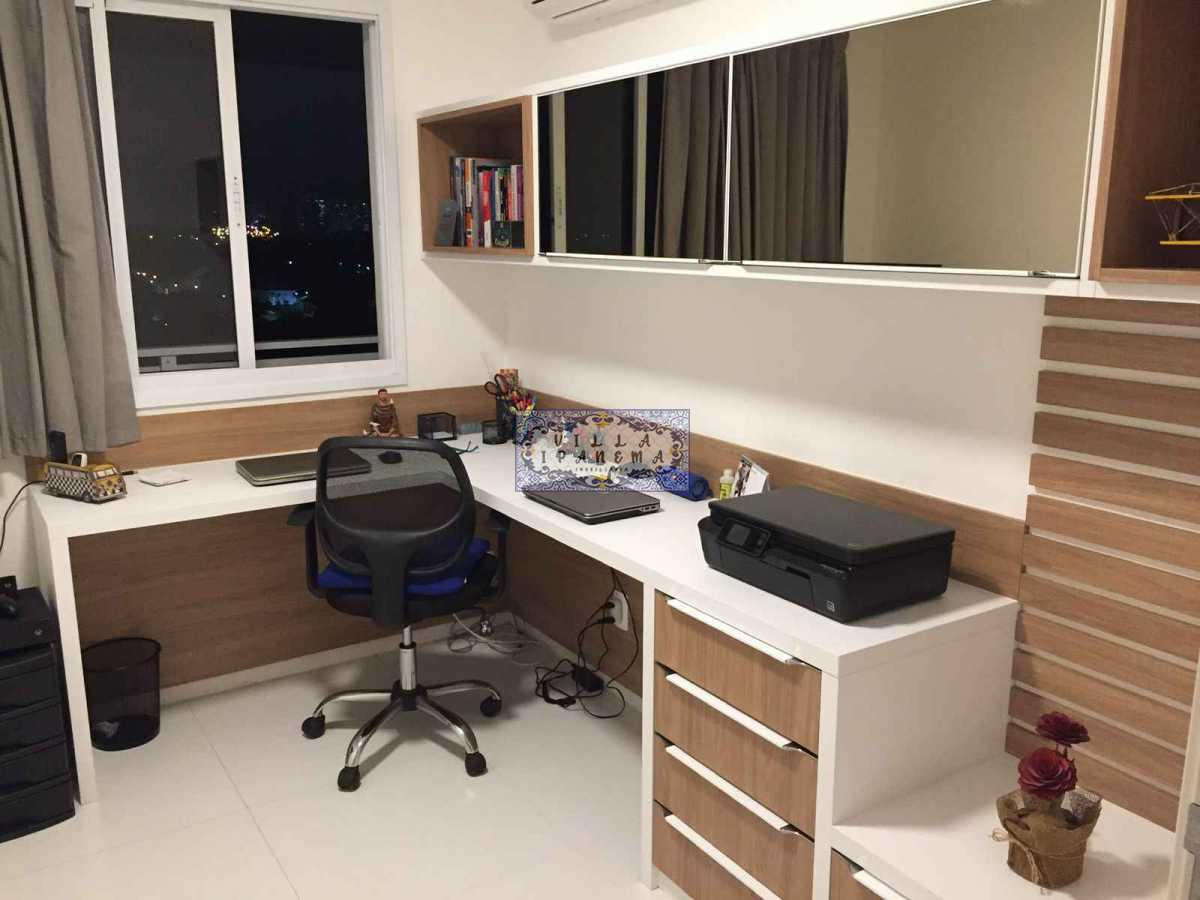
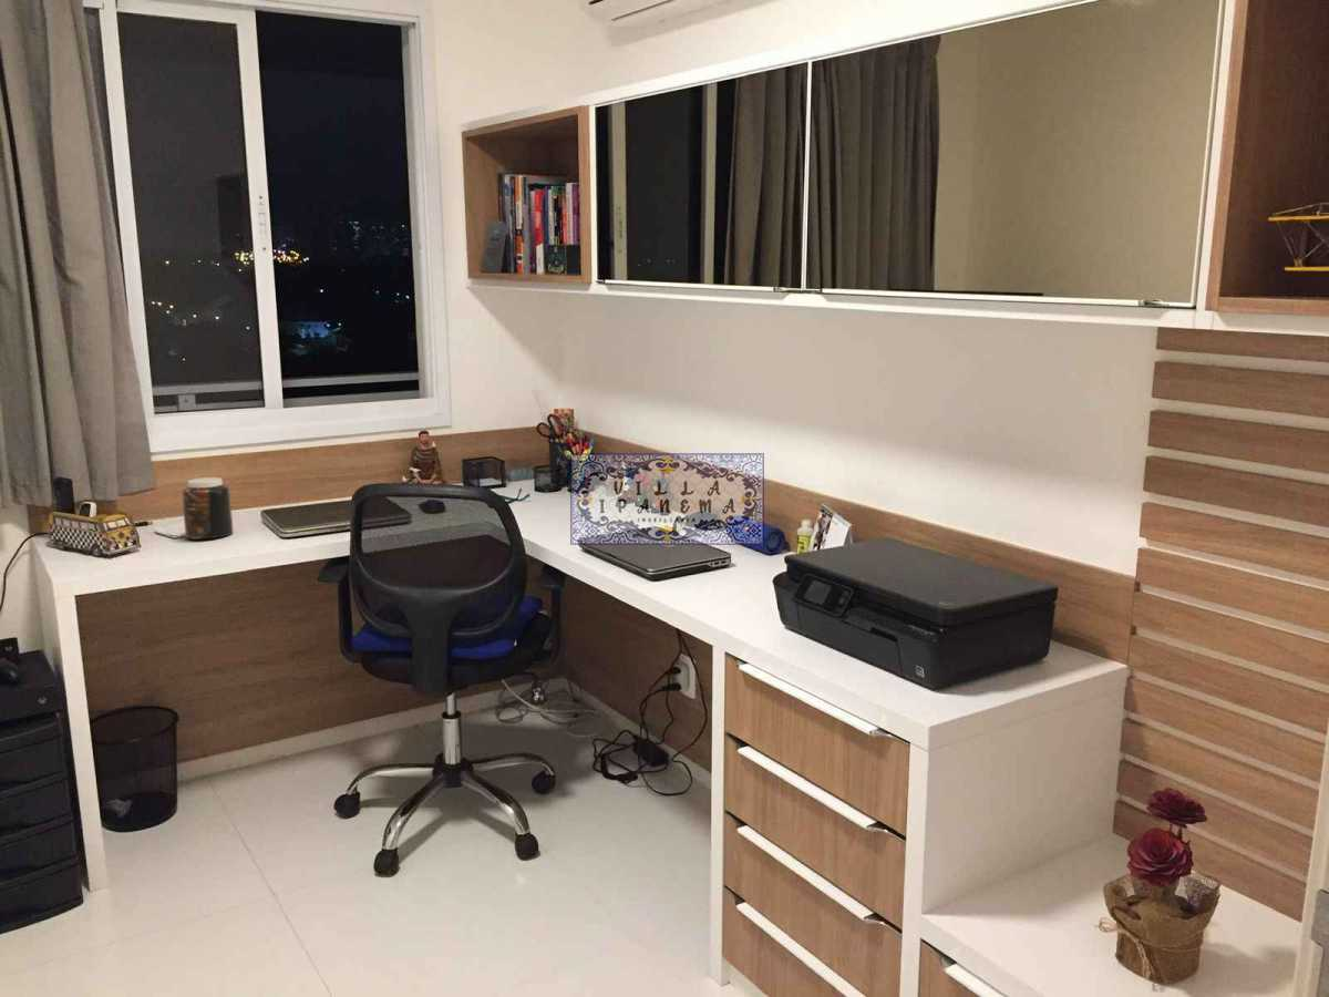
+ jar [182,476,234,541]
